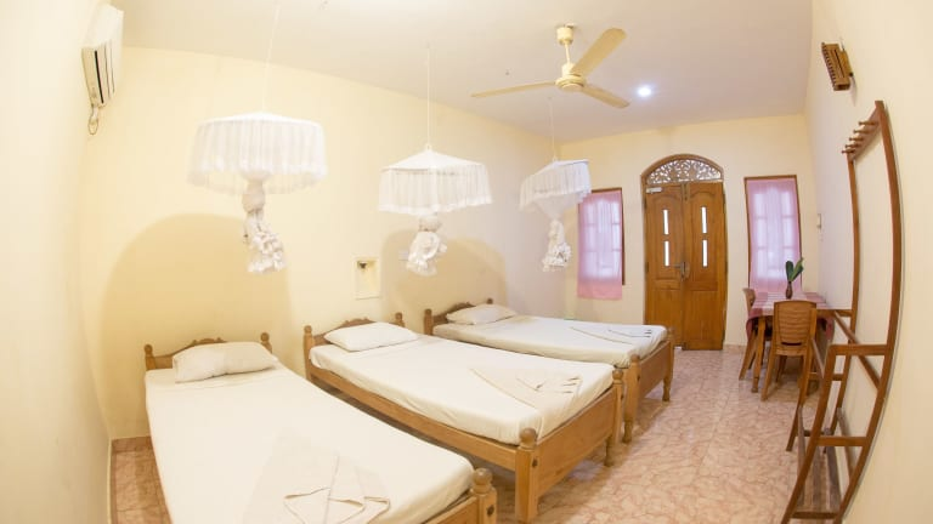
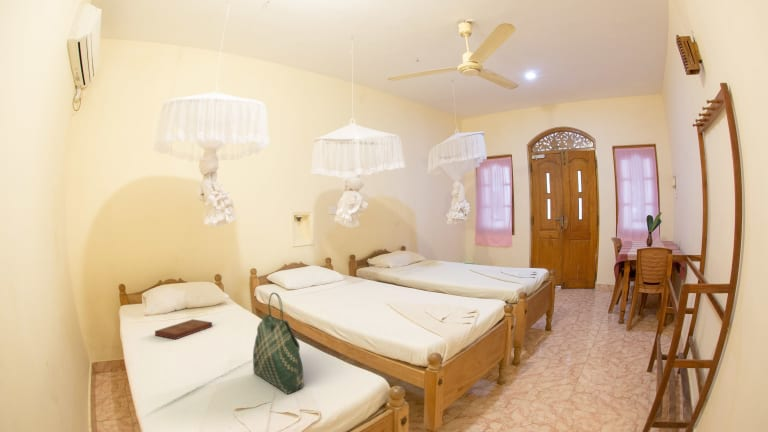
+ book [154,318,213,340]
+ tote bag [252,292,305,395]
